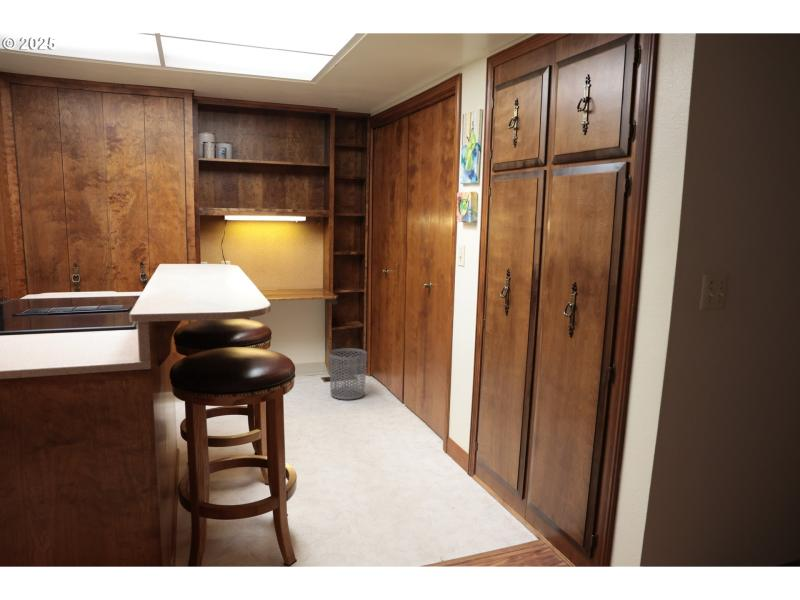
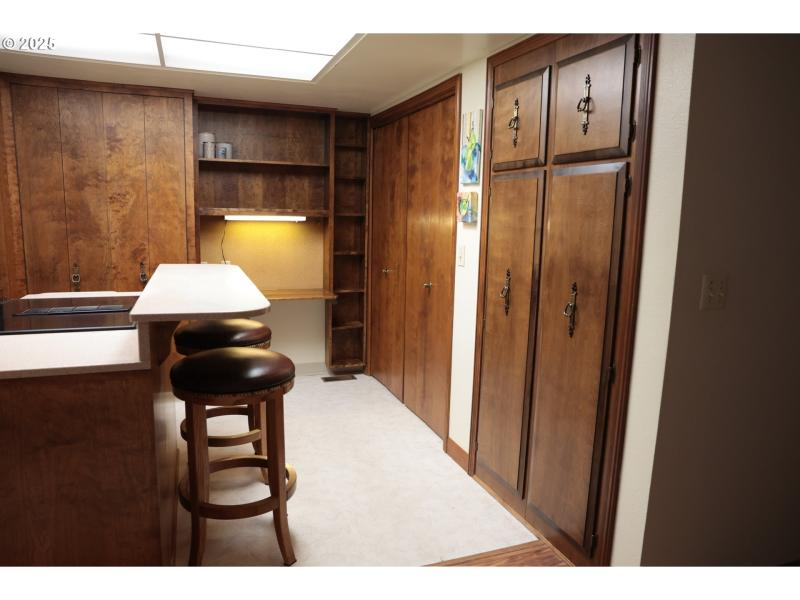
- waste bin [328,347,368,401]
